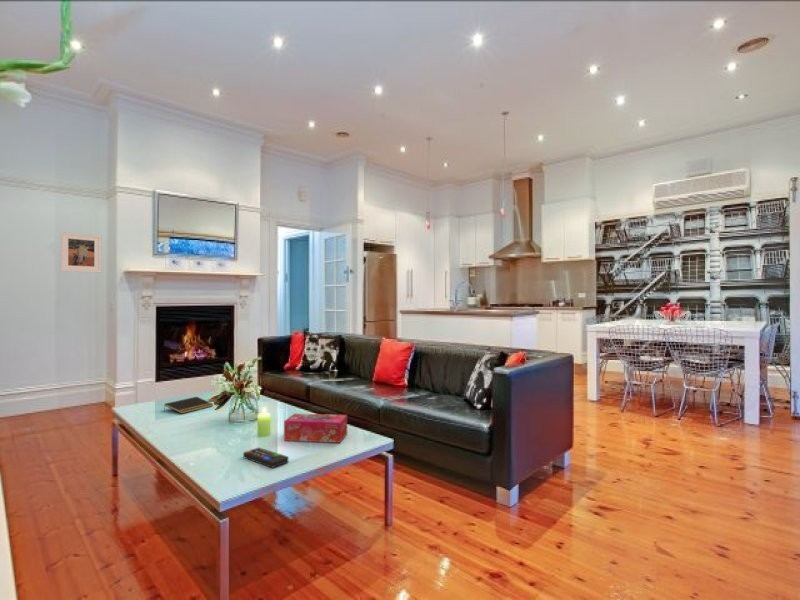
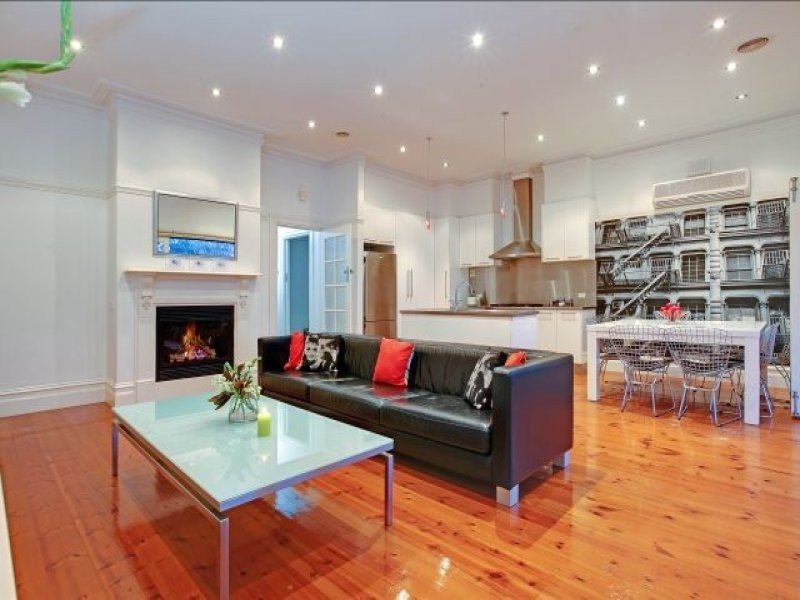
- notepad [163,396,214,415]
- tissue box [283,413,348,444]
- remote control [242,447,289,469]
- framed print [59,231,102,274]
